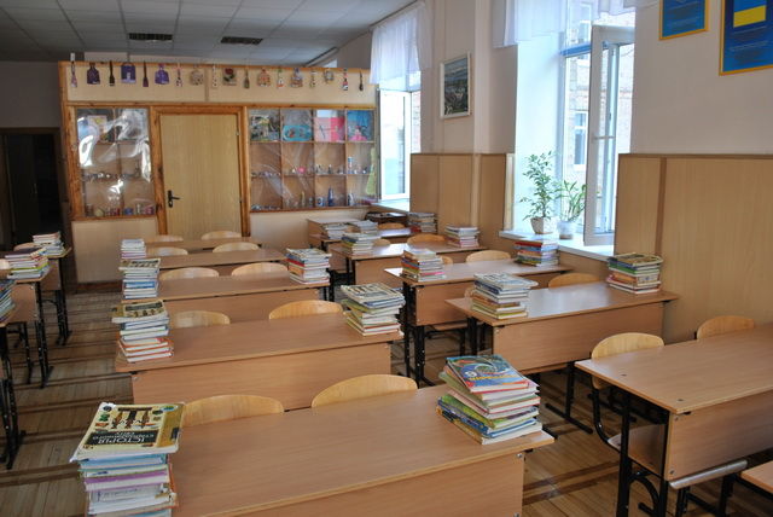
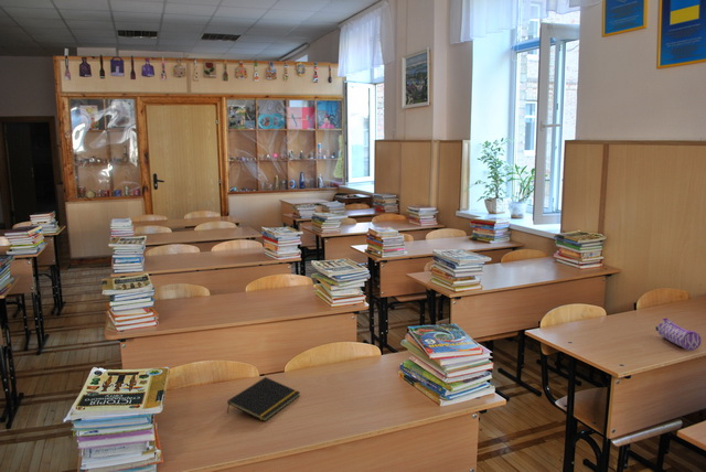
+ notepad [226,376,301,422]
+ pencil case [654,318,703,352]
